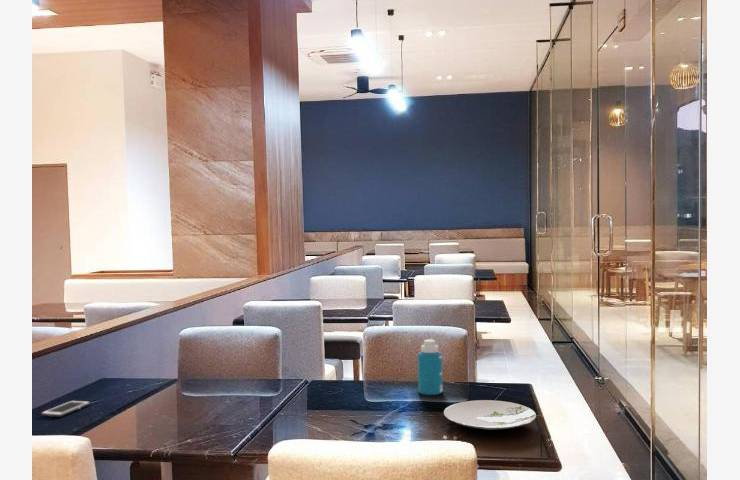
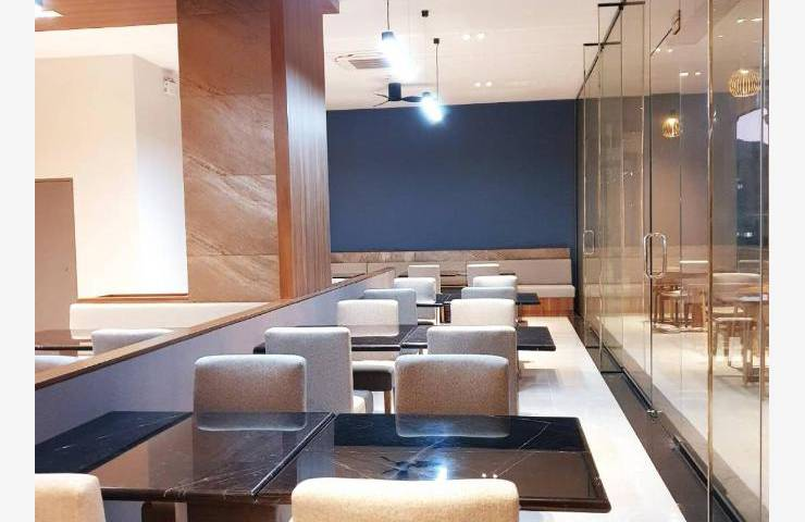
- bottle [417,339,444,396]
- plate [443,399,537,431]
- cell phone [40,400,91,418]
